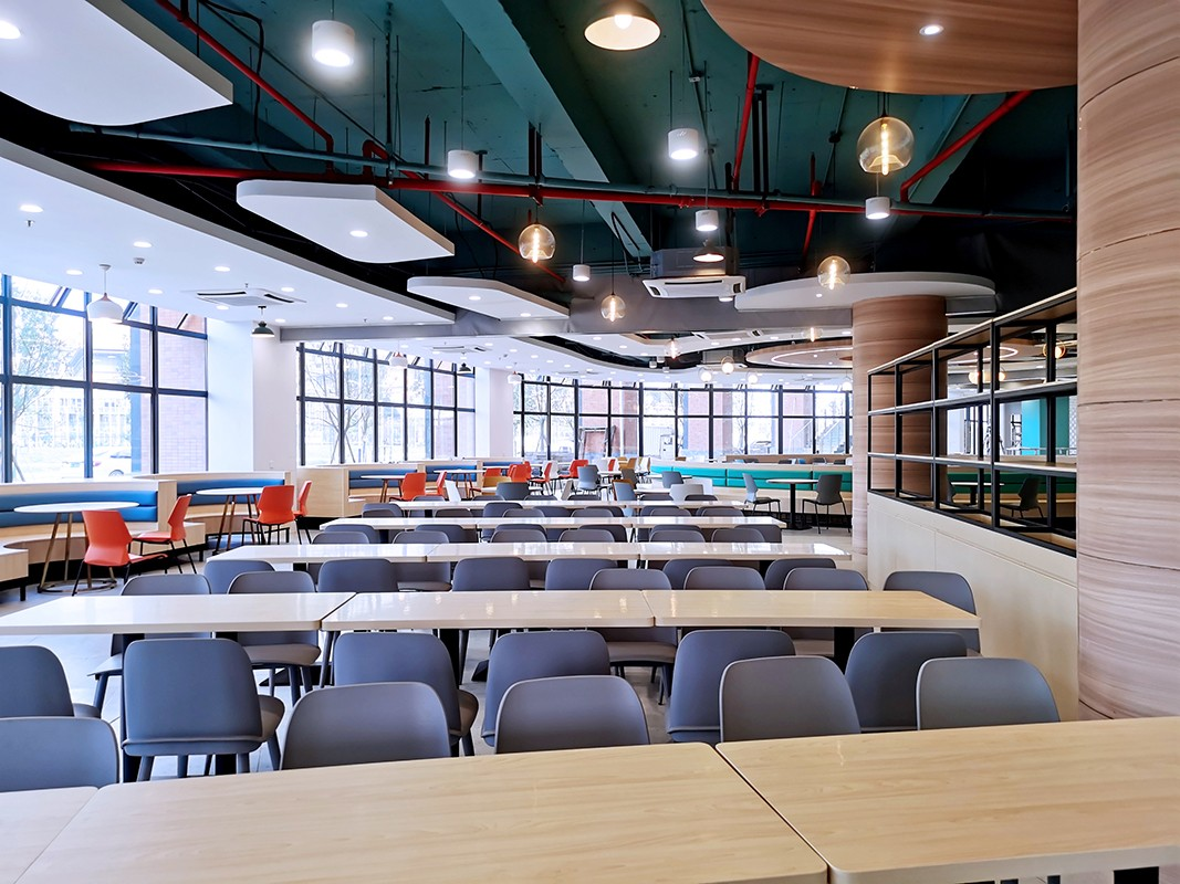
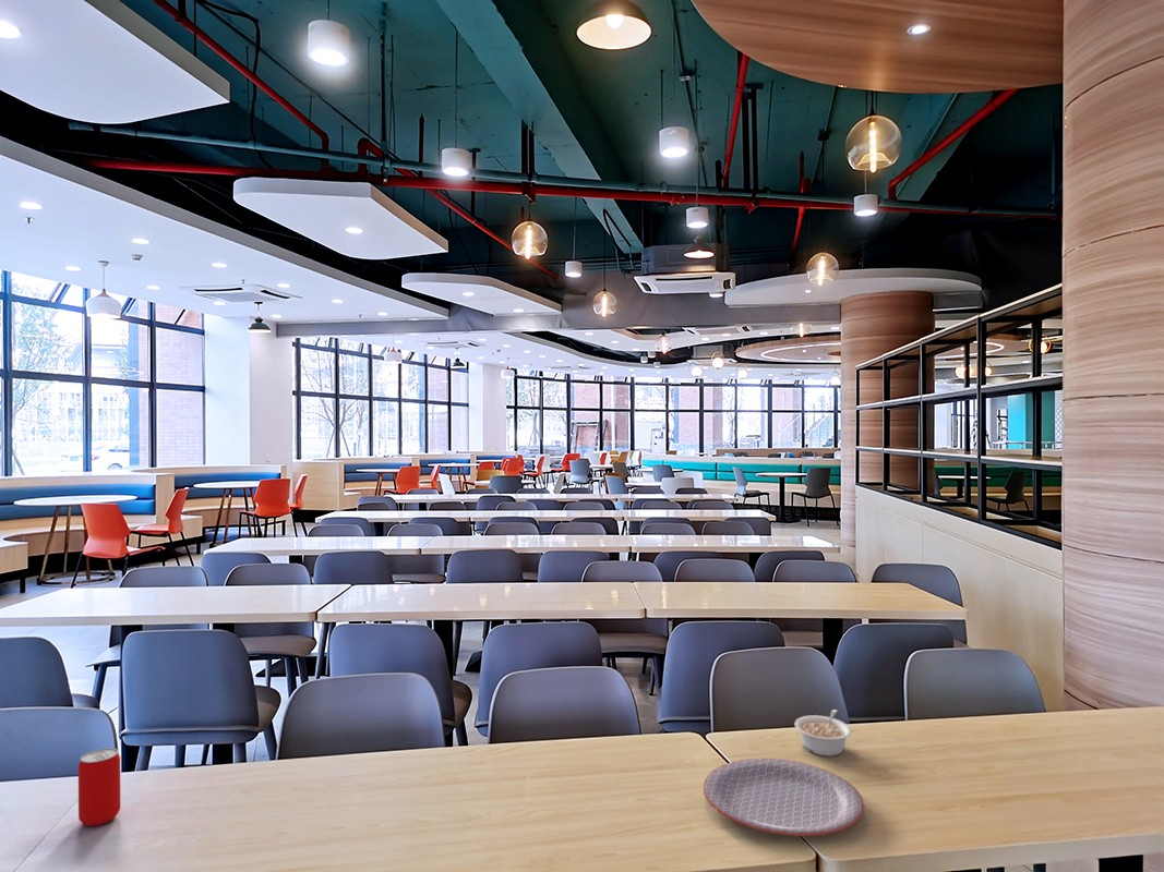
+ legume [793,708,852,758]
+ beverage can [77,748,121,827]
+ plate [703,758,865,837]
